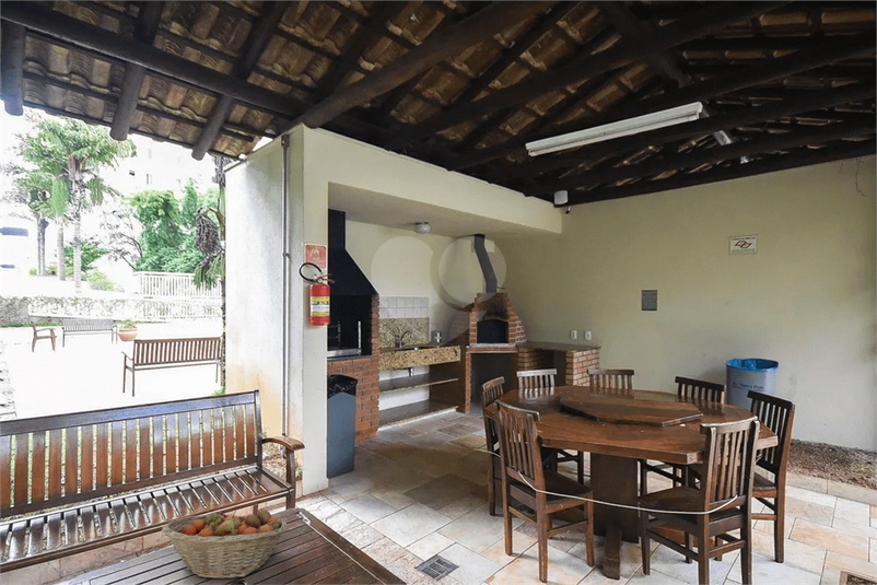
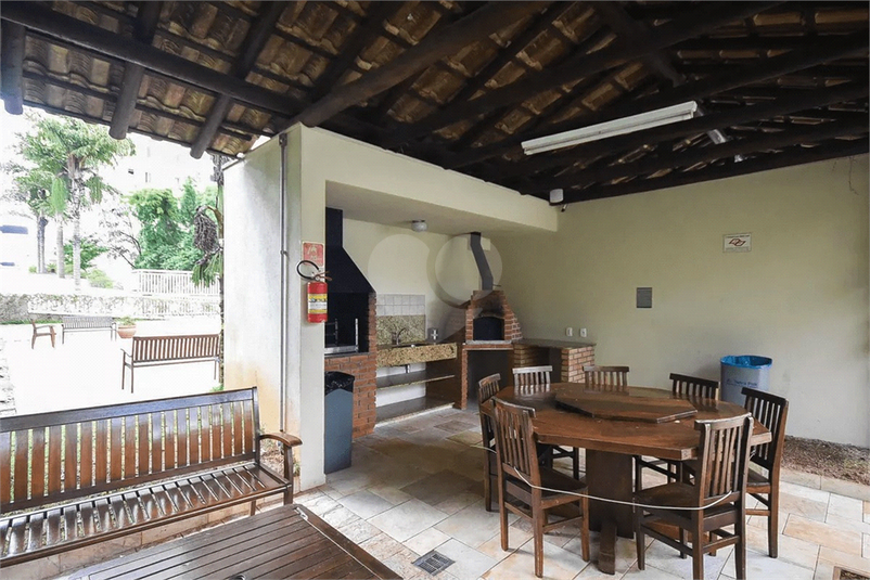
- fruit basket [161,508,288,581]
